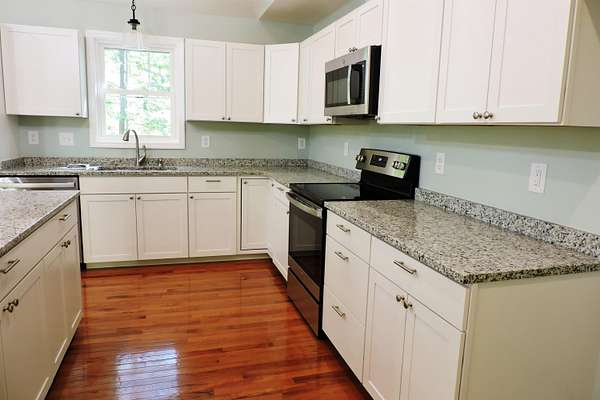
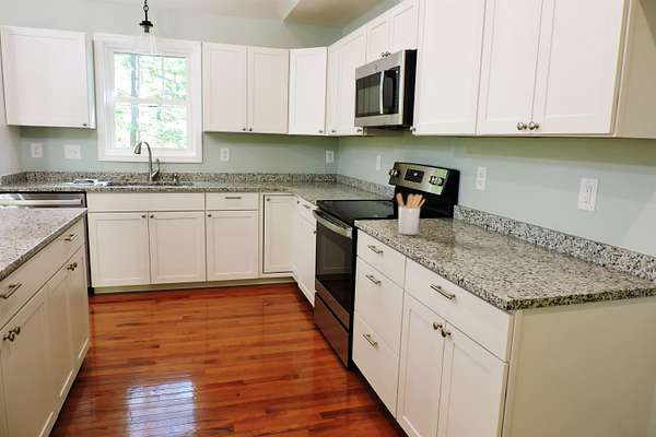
+ utensil holder [396,192,426,236]
